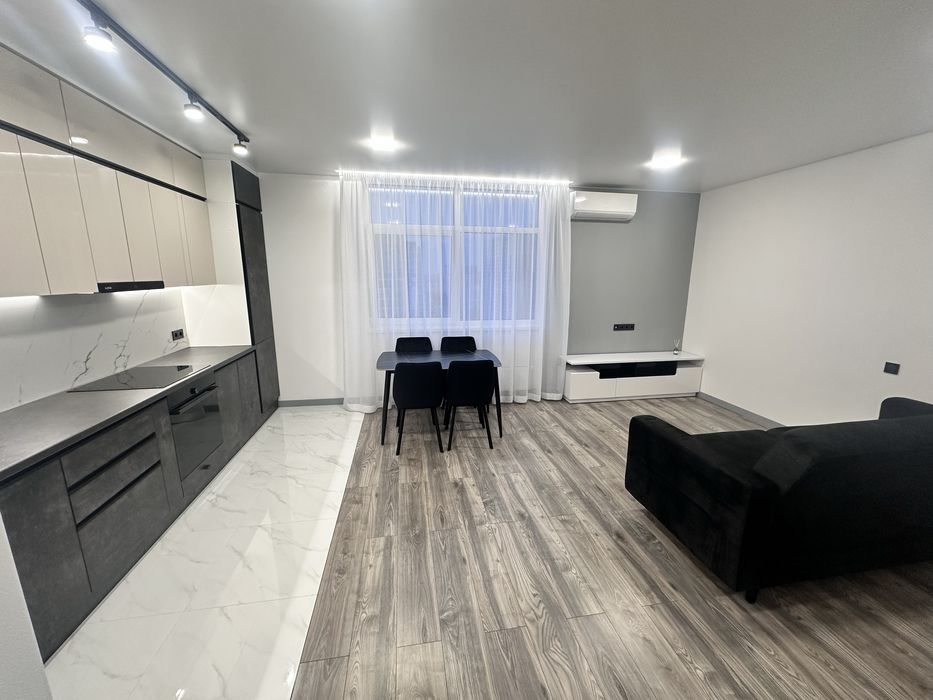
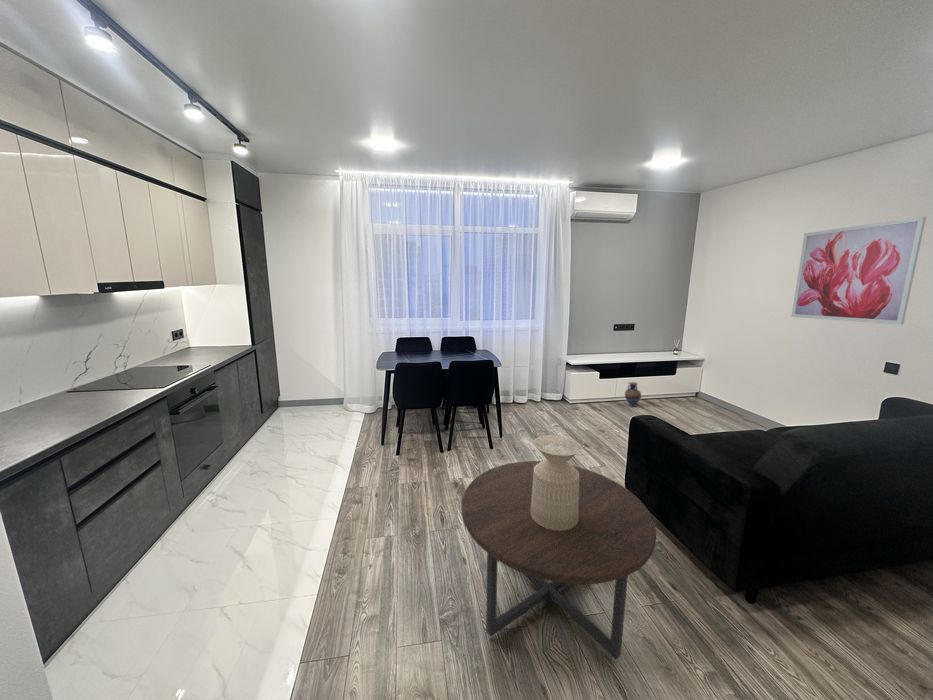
+ wall art [790,216,927,326]
+ coffee table [461,460,657,662]
+ vase [624,381,642,408]
+ side table [531,434,583,530]
